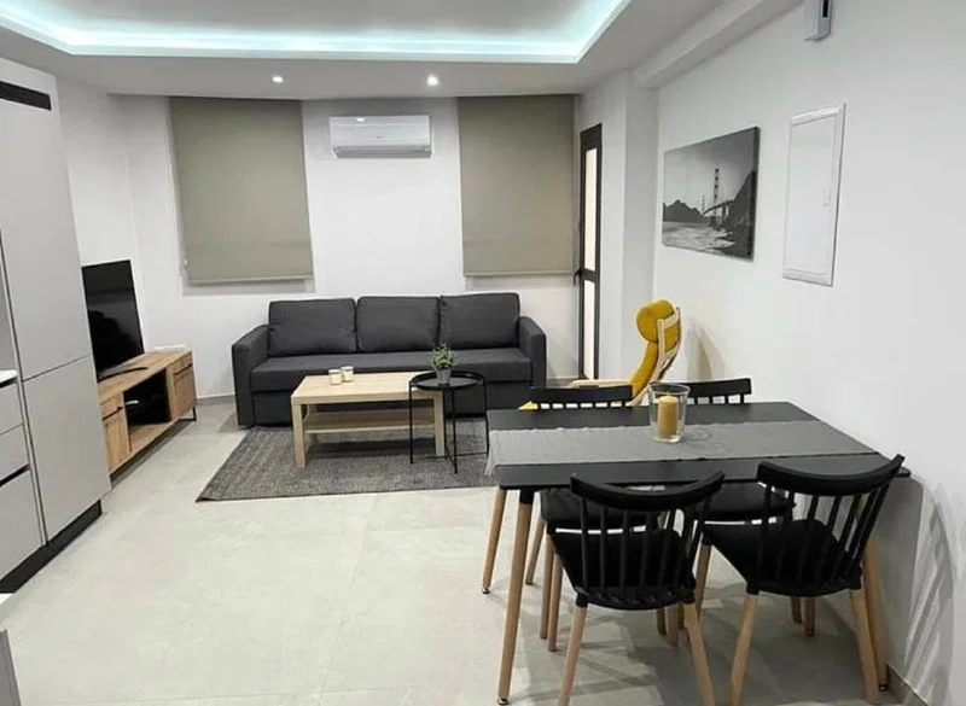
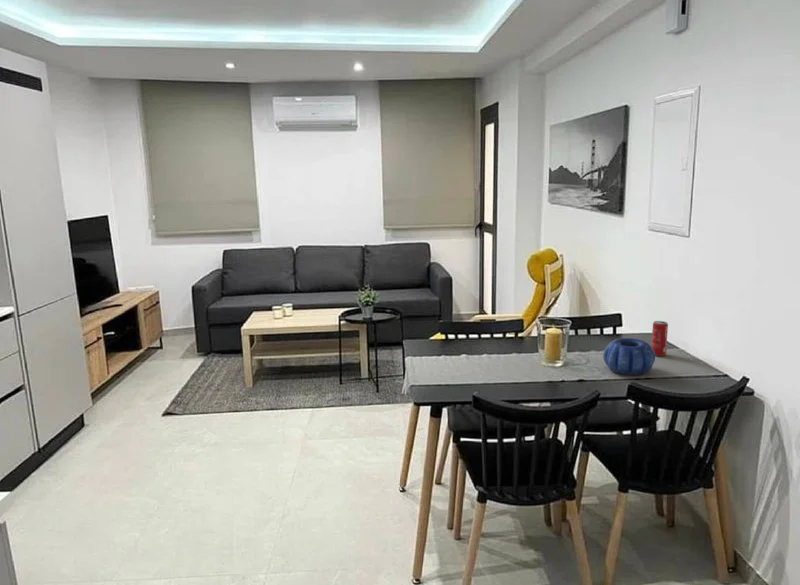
+ beverage can [651,320,669,357]
+ decorative bowl [602,337,656,376]
